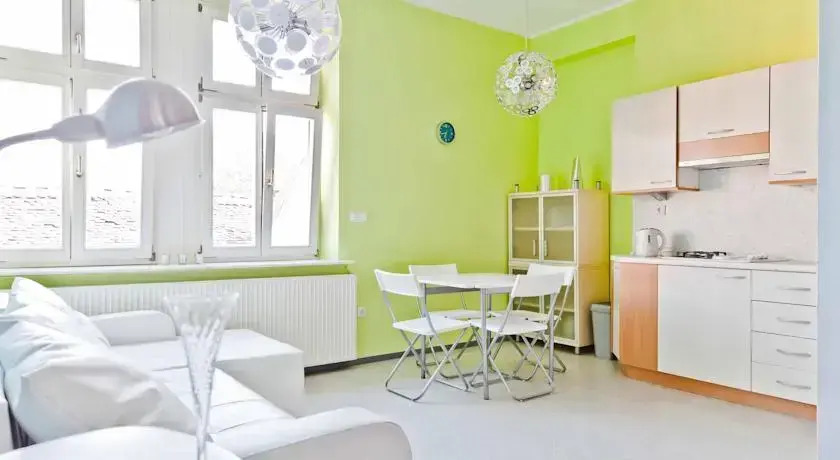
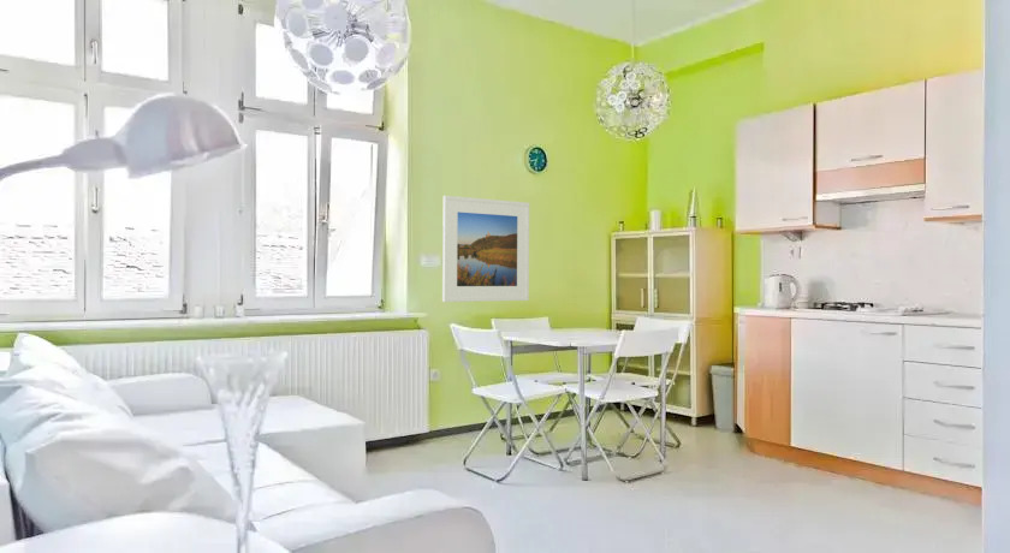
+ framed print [441,195,530,303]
